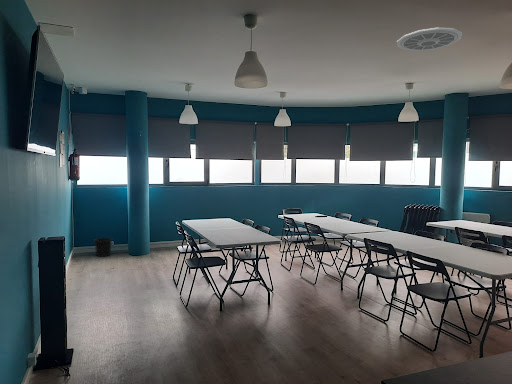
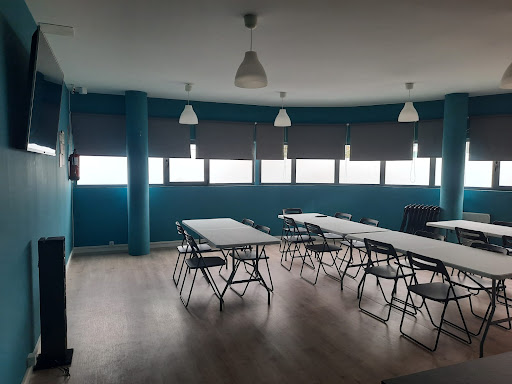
- trash can [93,237,114,258]
- ceiling vent [396,27,463,52]
